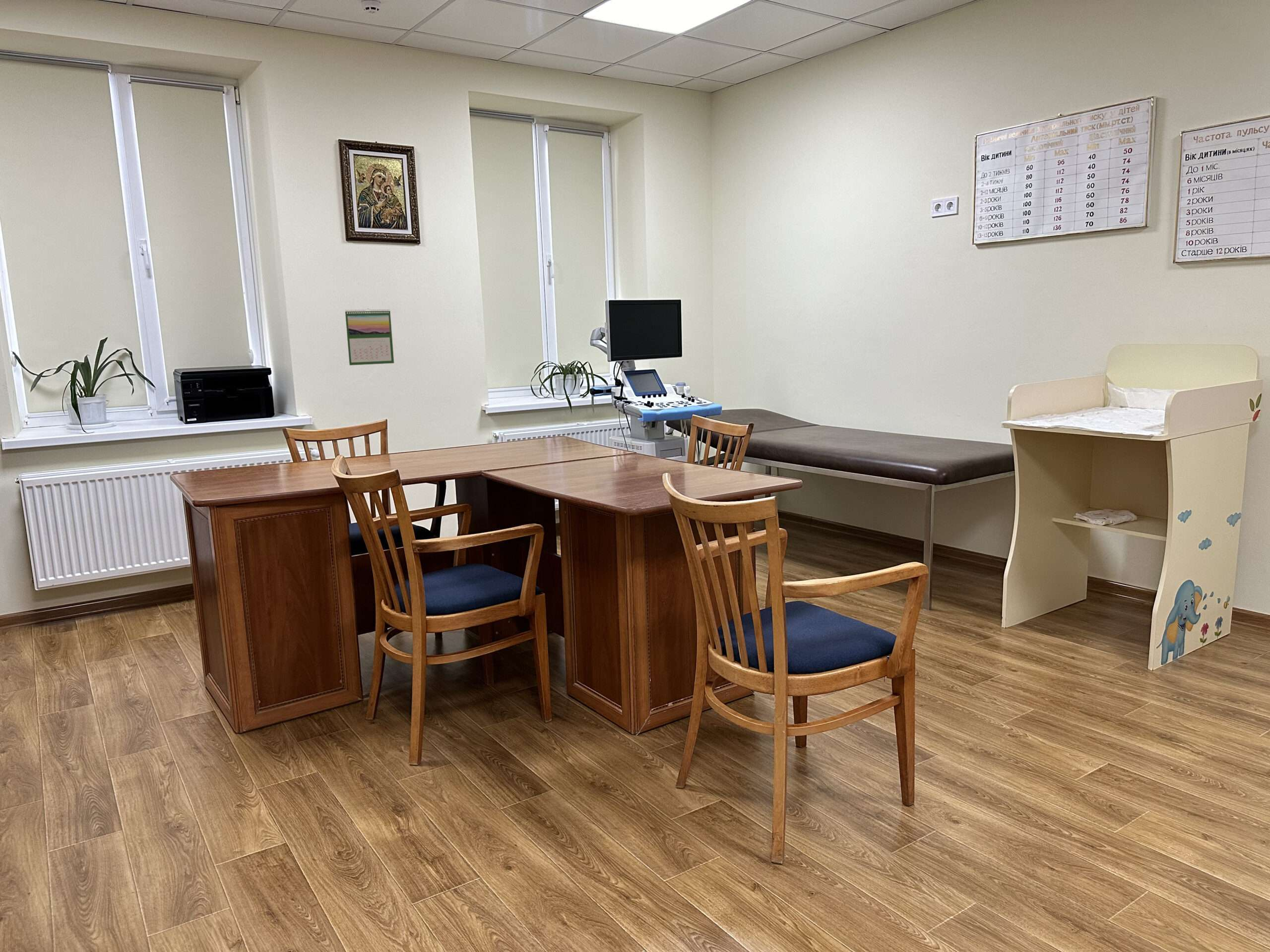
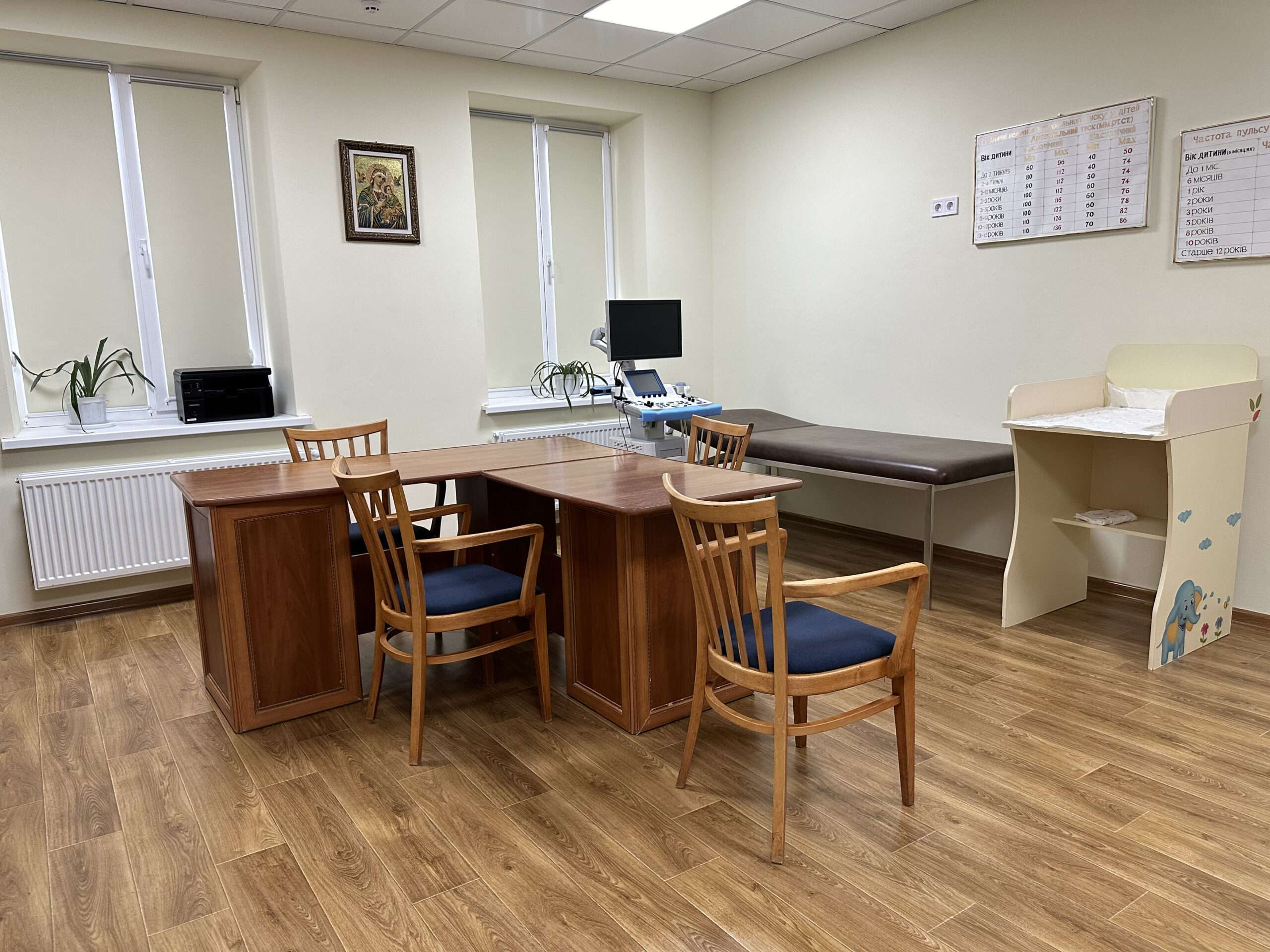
- calendar [344,308,394,366]
